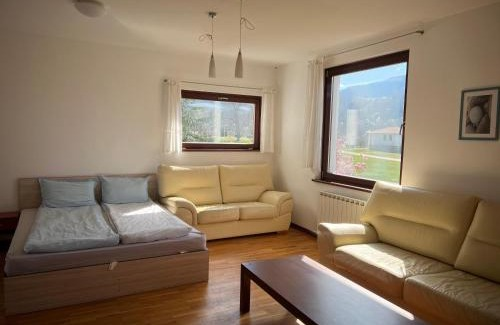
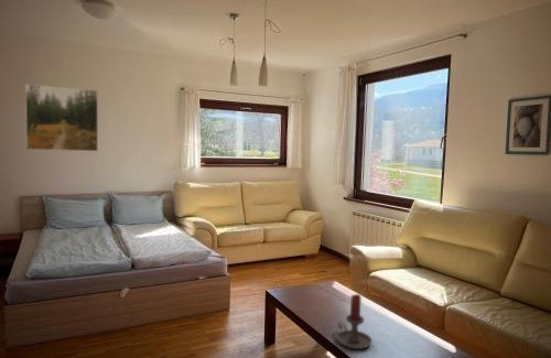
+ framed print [24,83,99,152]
+ candle holder [336,293,372,350]
